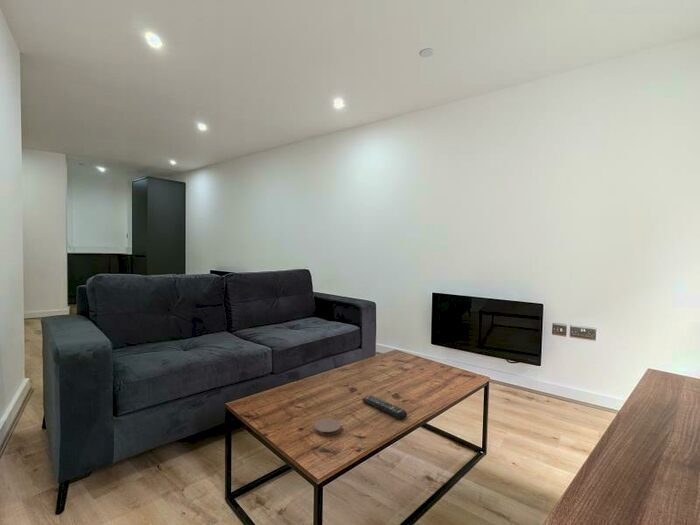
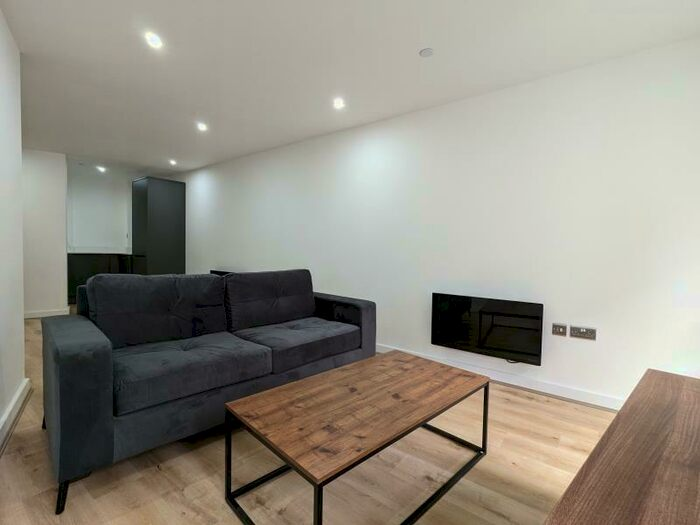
- coaster [313,418,342,437]
- remote control [361,395,408,420]
